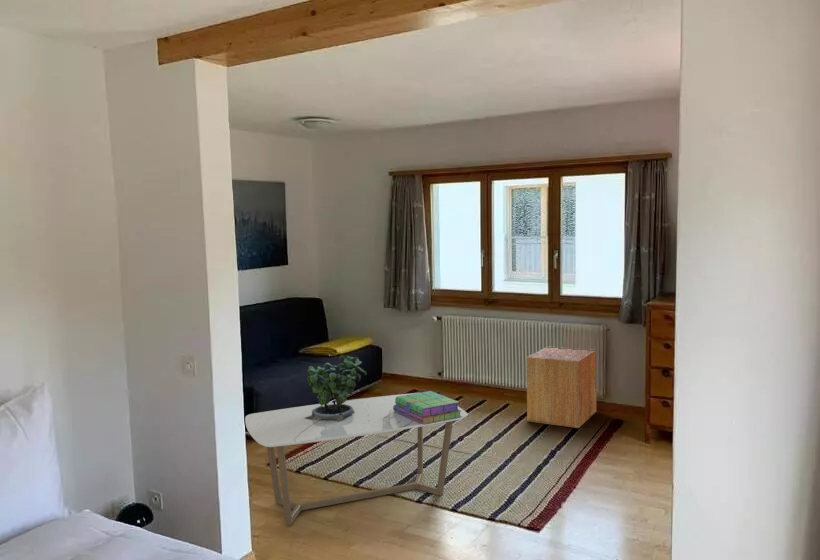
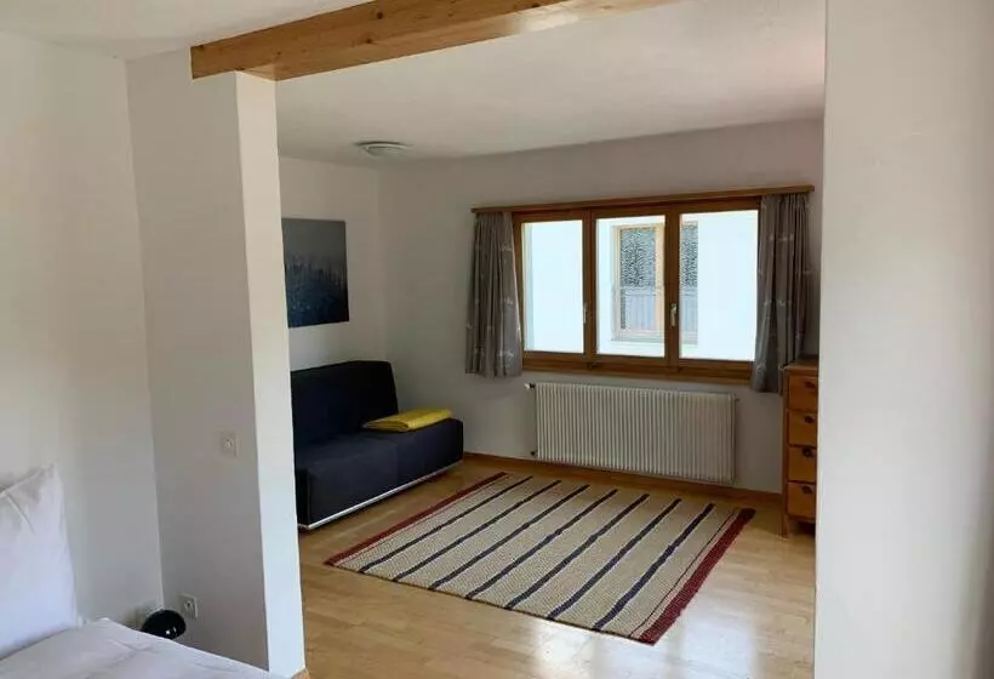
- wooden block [526,347,597,429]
- stack of books [393,390,462,425]
- potted plant [305,354,368,422]
- coffee table [244,392,469,526]
